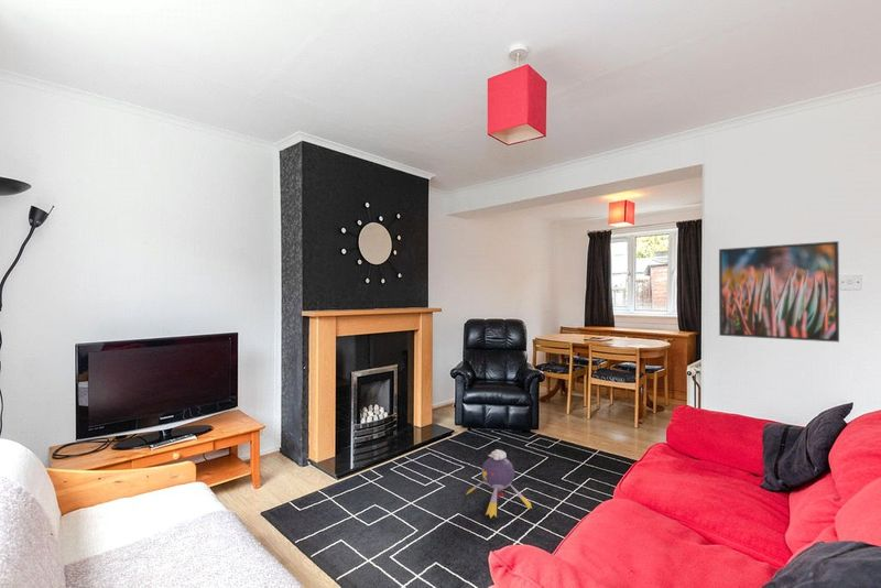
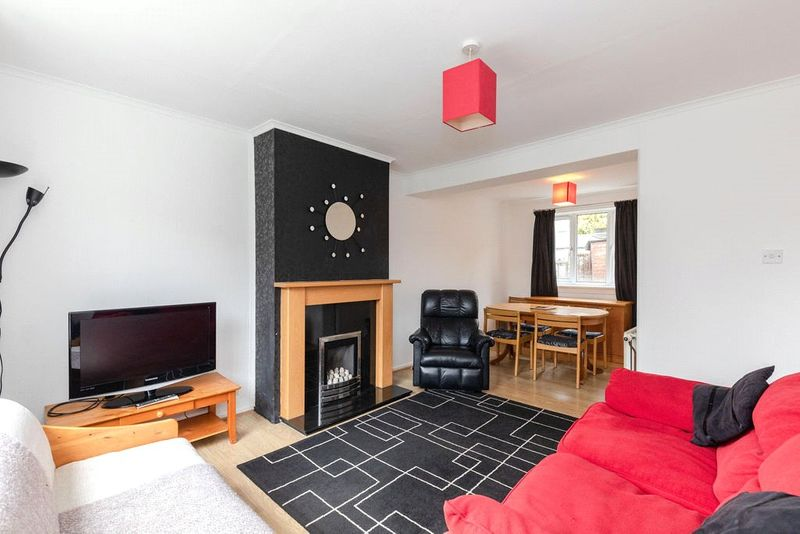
- plush toy [465,448,533,519]
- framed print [718,240,840,344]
